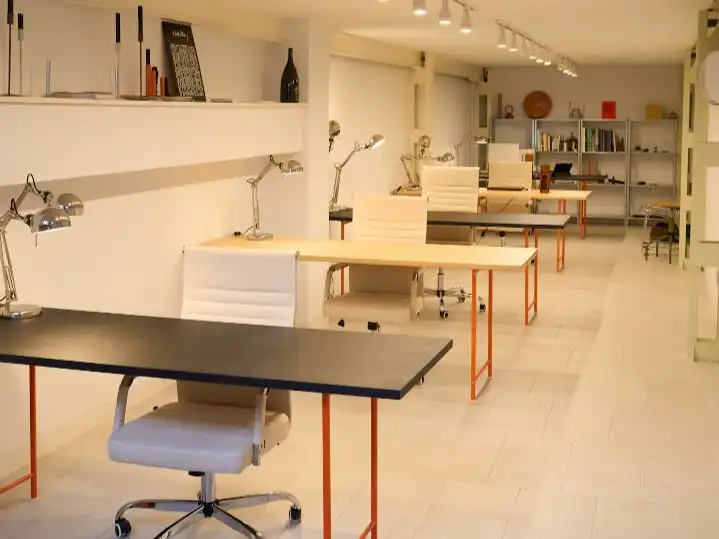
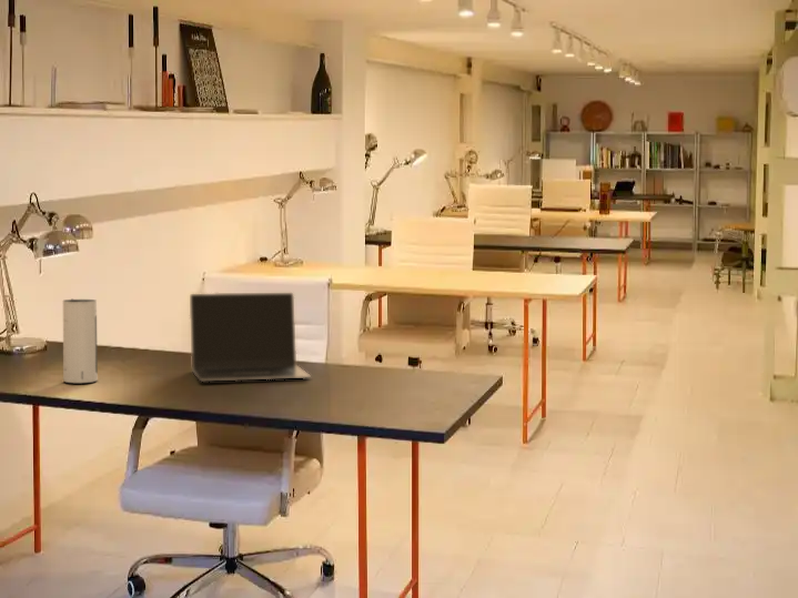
+ speaker [62,297,99,385]
+ laptop [189,292,312,382]
